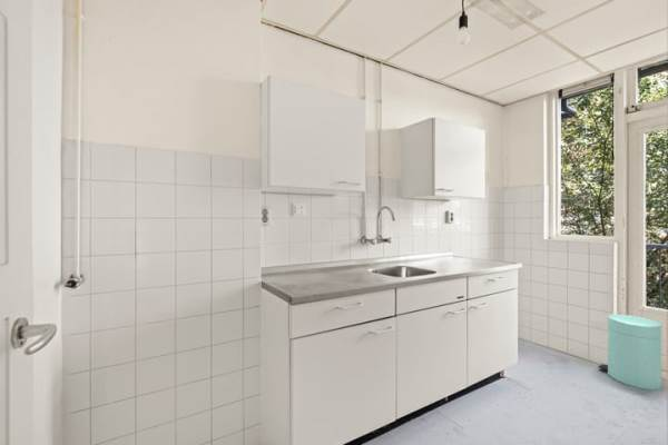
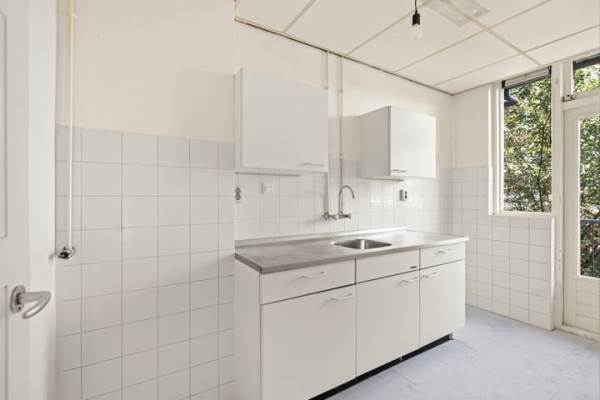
- trash can [597,314,662,390]
